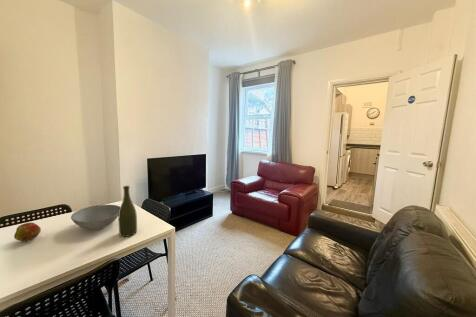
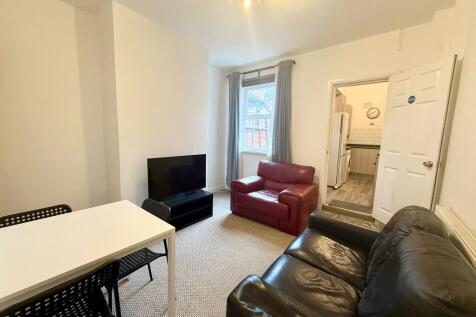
- fruit [13,222,42,243]
- bowl [70,204,121,230]
- bottle [118,185,138,238]
